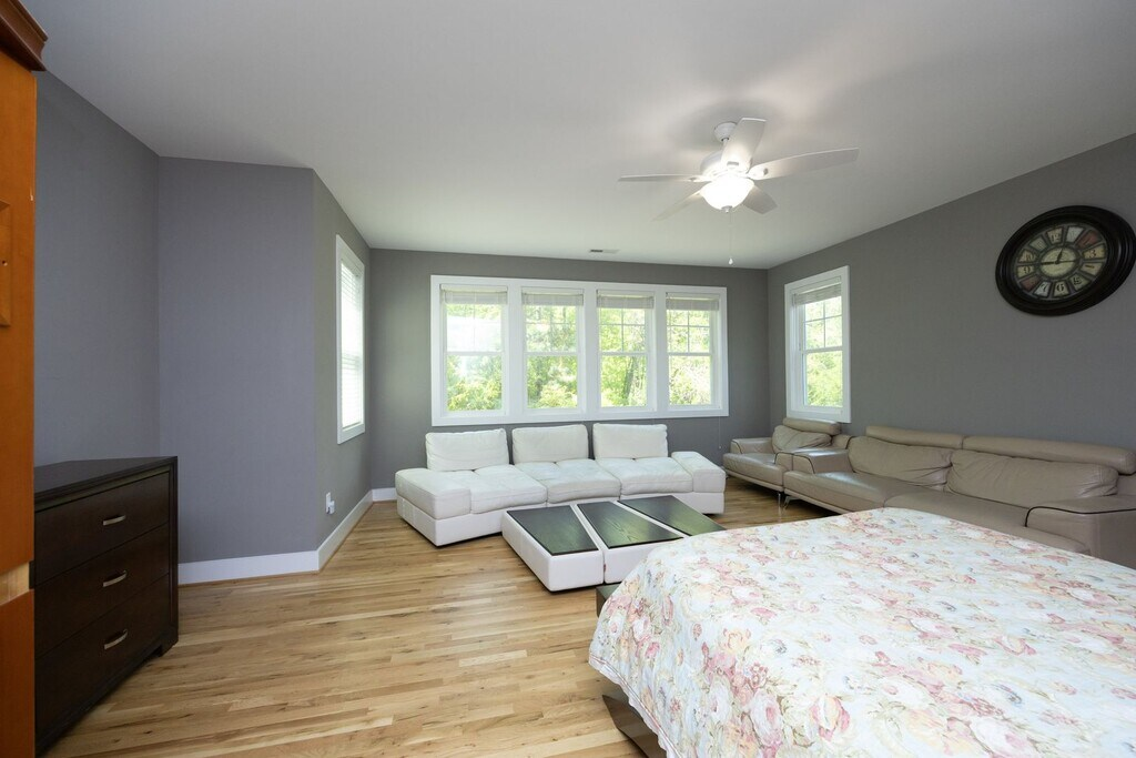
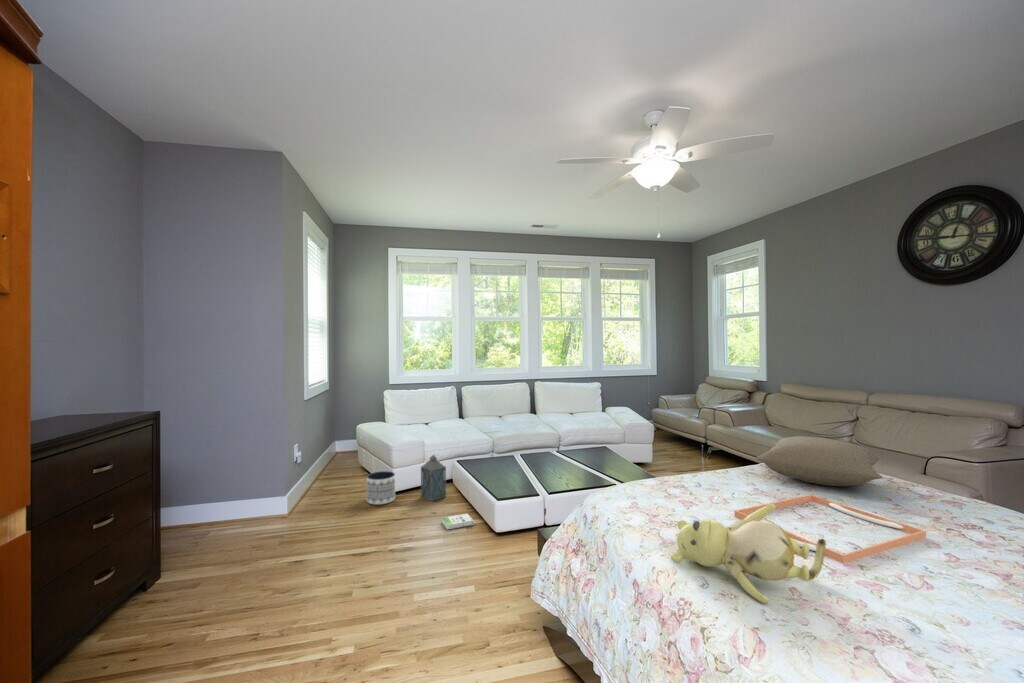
+ lantern [420,453,447,502]
+ box [441,513,475,531]
+ serving tray [733,494,927,564]
+ planter [366,470,396,506]
+ pillow [755,435,884,487]
+ teddy bear [670,502,827,604]
